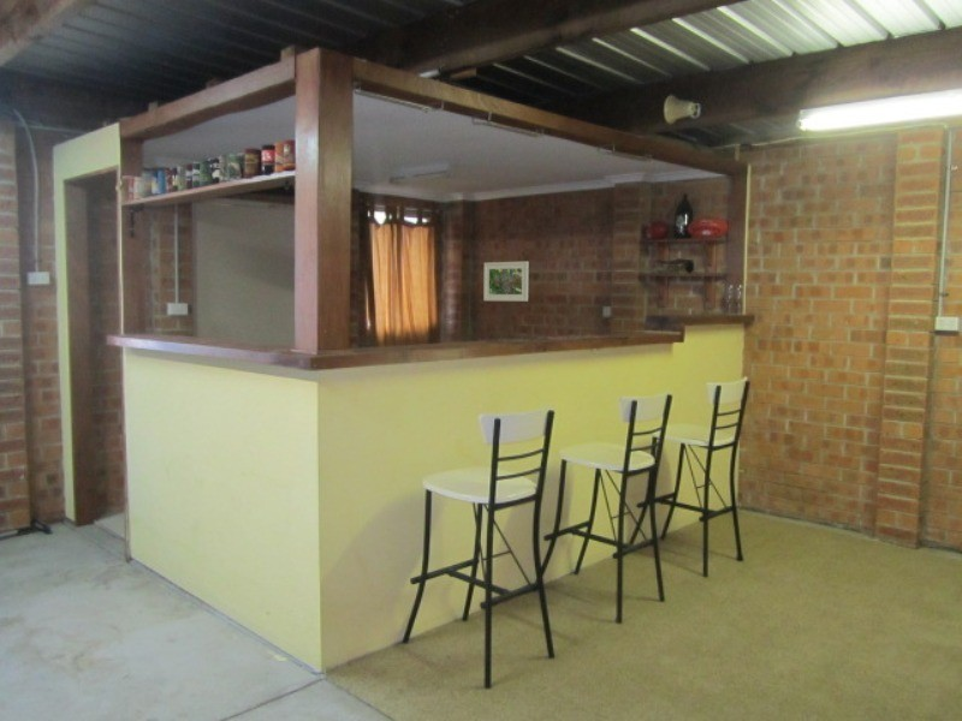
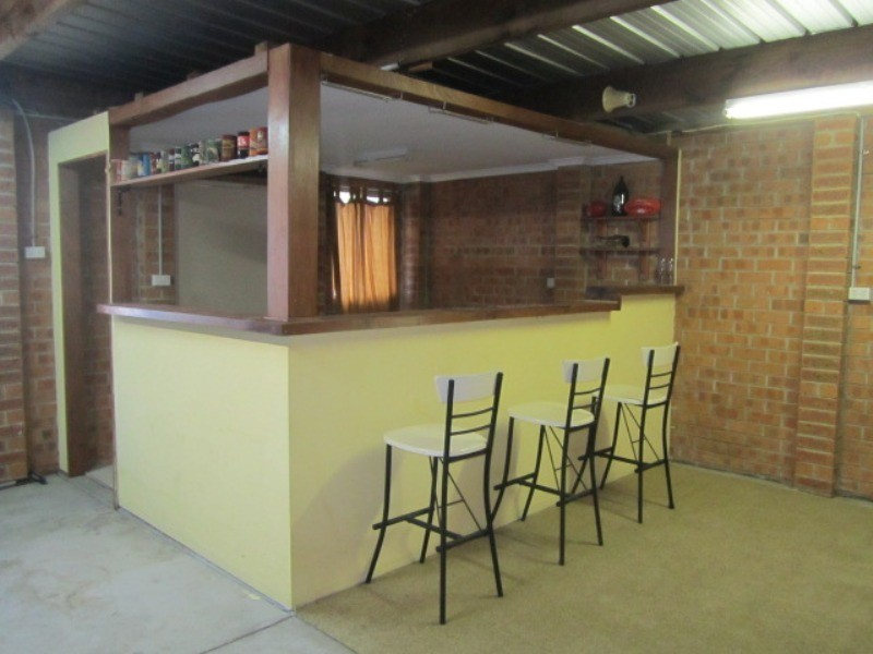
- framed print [482,261,530,303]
